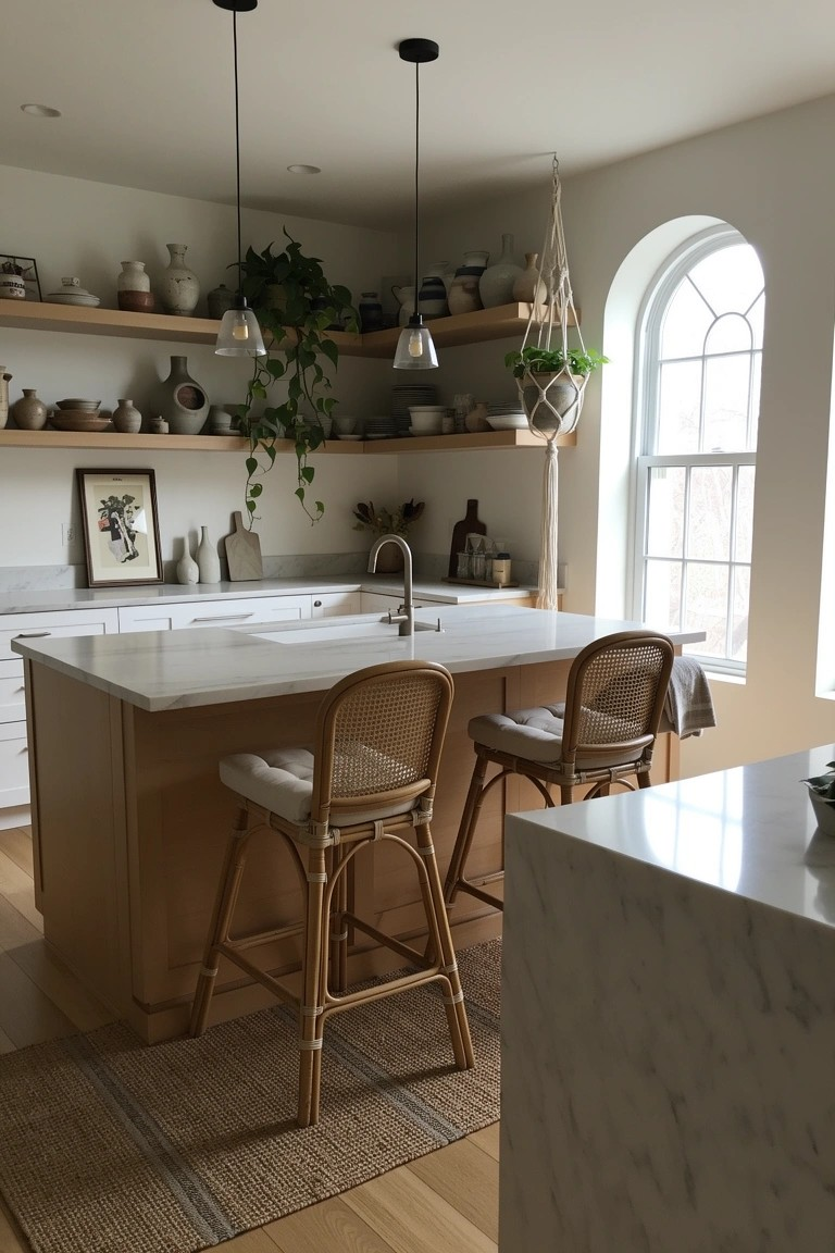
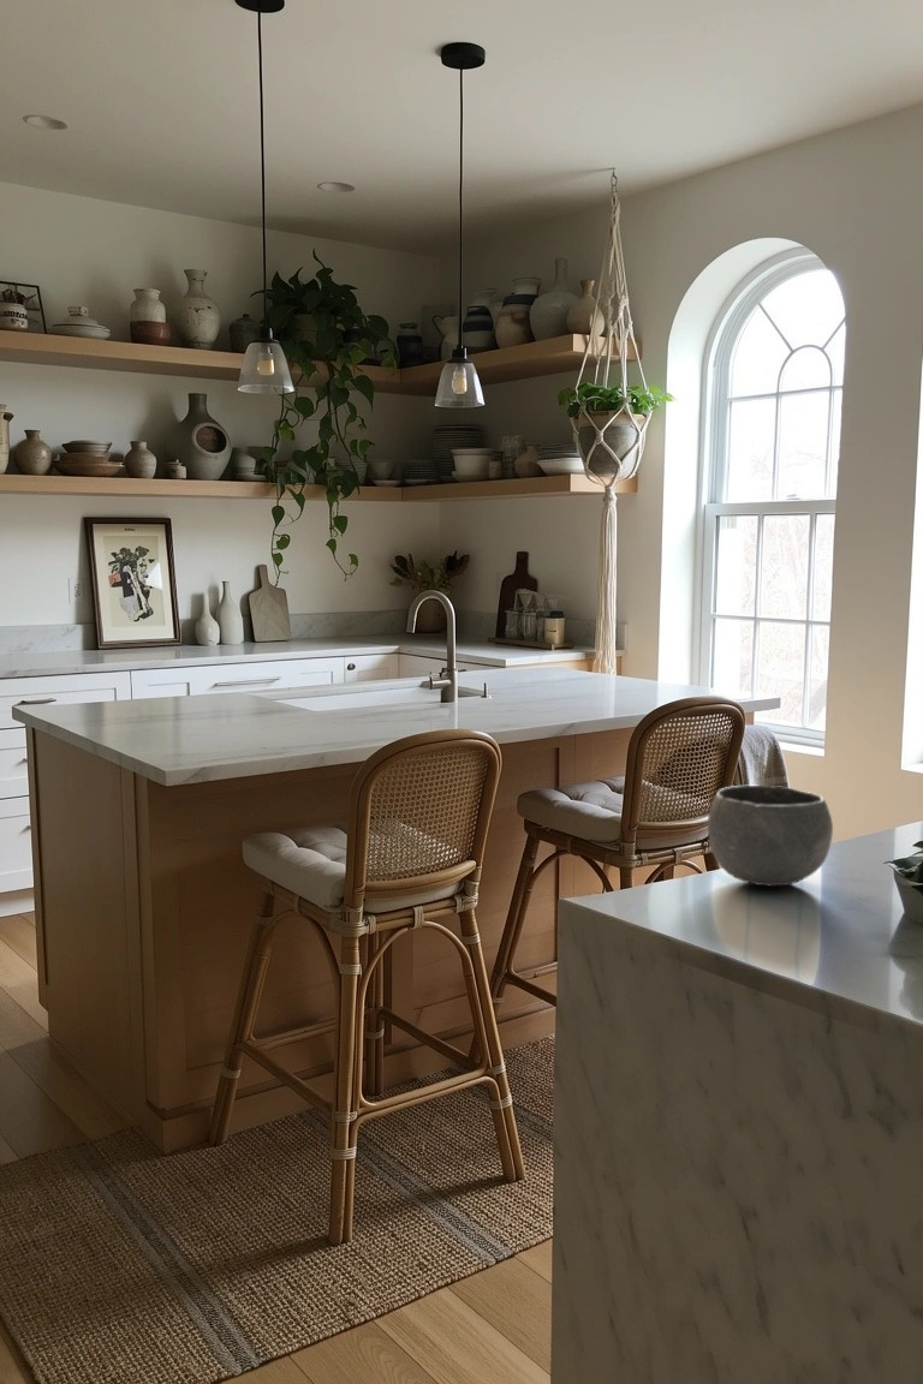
+ ceramic bowl [707,785,834,888]
